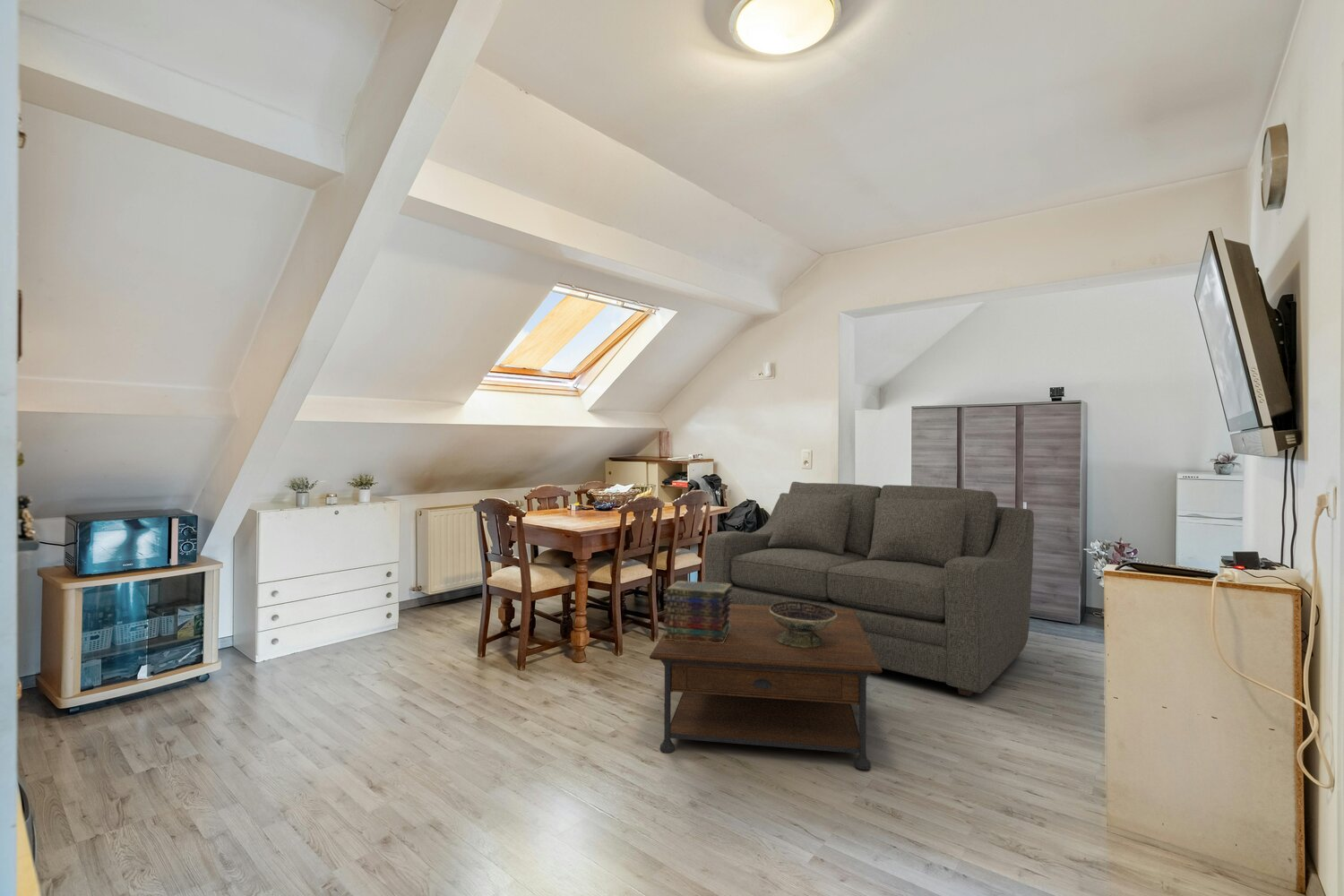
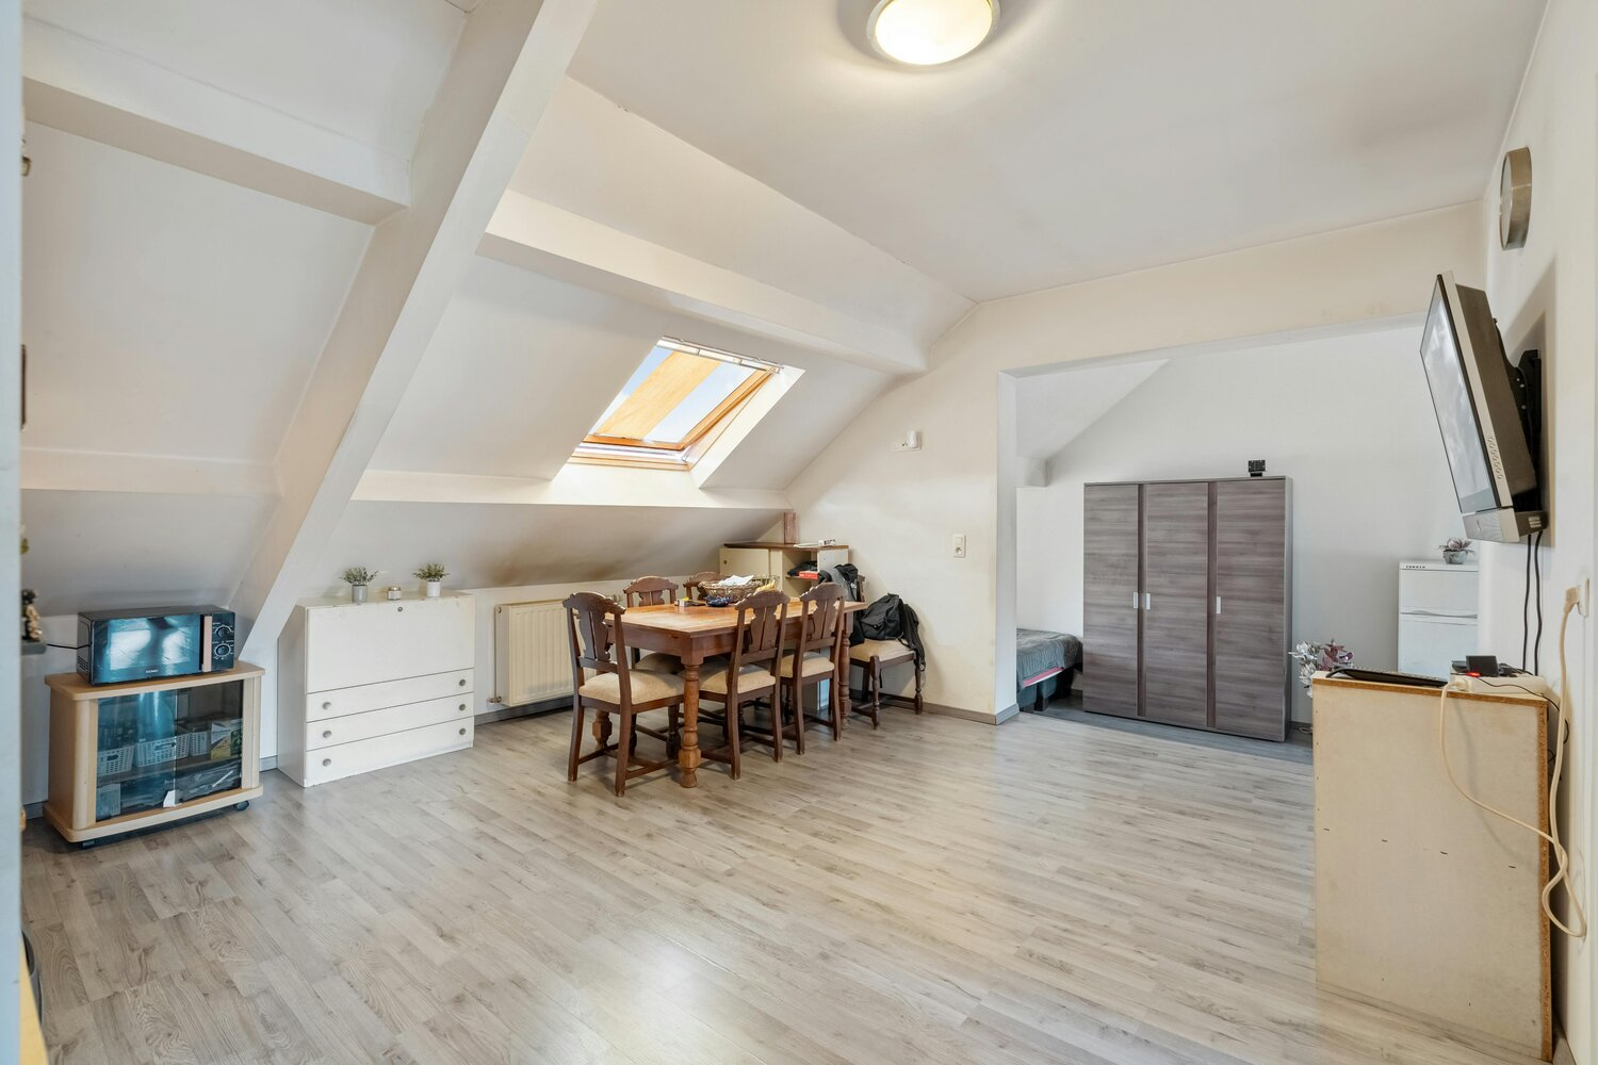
- decorative bowl [770,601,837,648]
- sofa [703,481,1035,697]
- coffee table [649,604,883,771]
- book stack [663,580,733,643]
